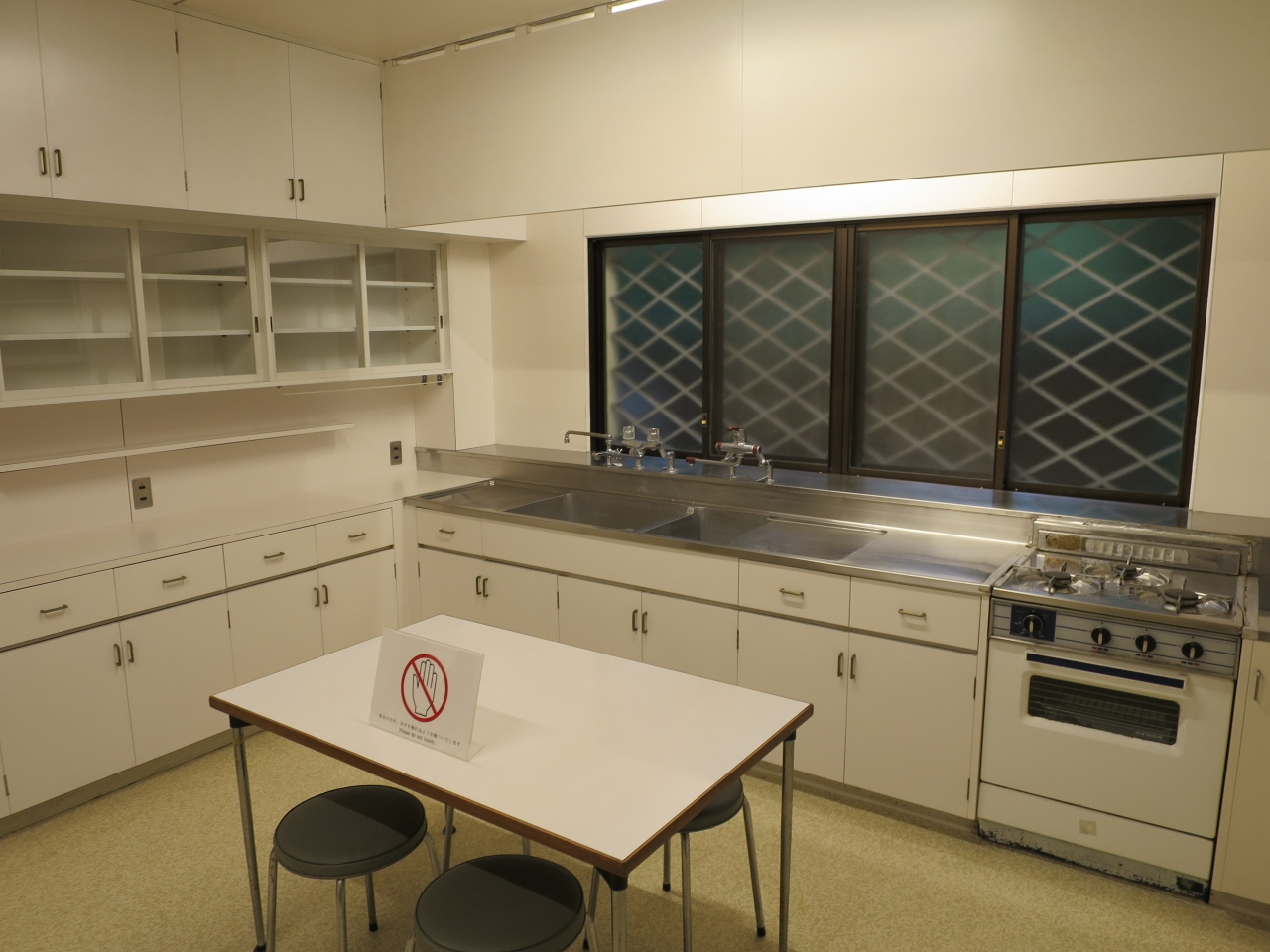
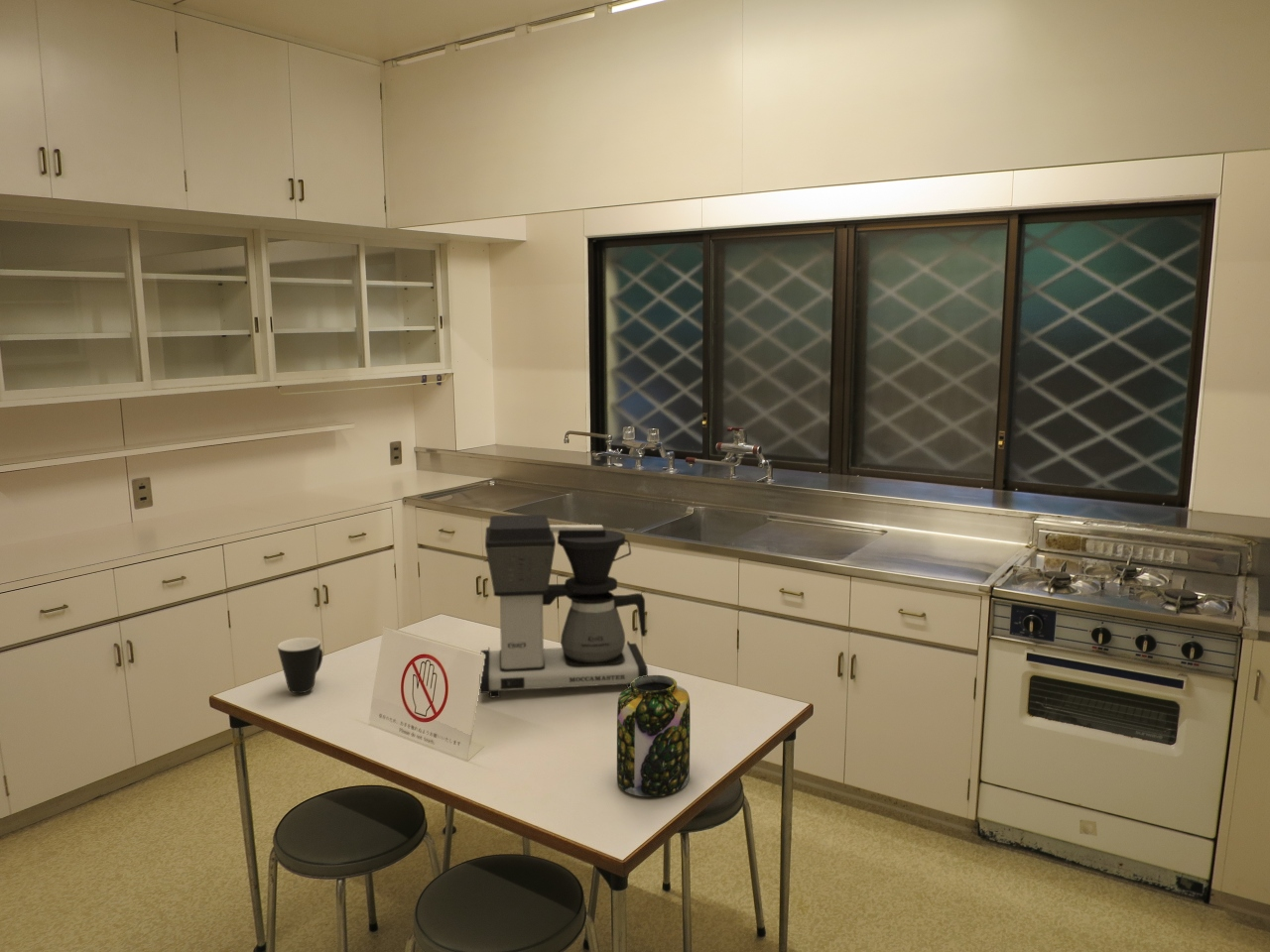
+ jar [616,674,692,797]
+ mug [277,637,323,694]
+ coffee maker [479,514,649,699]
